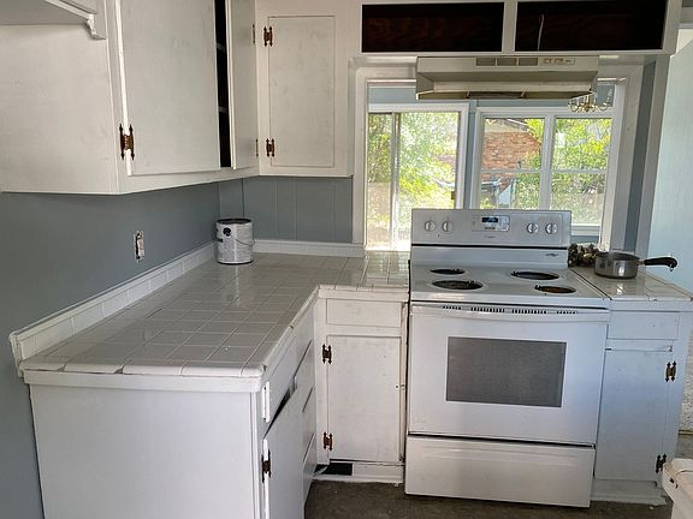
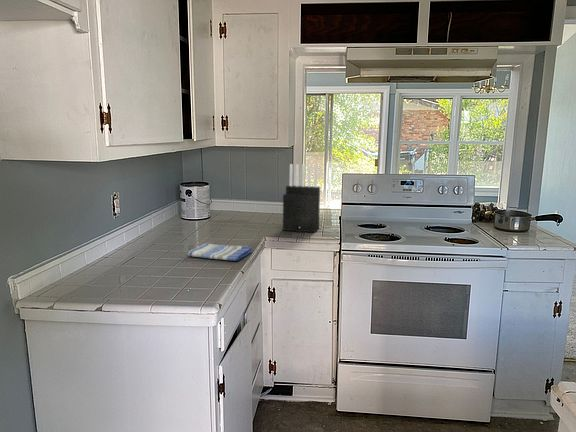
+ dish towel [187,242,253,262]
+ knife block [282,163,321,234]
